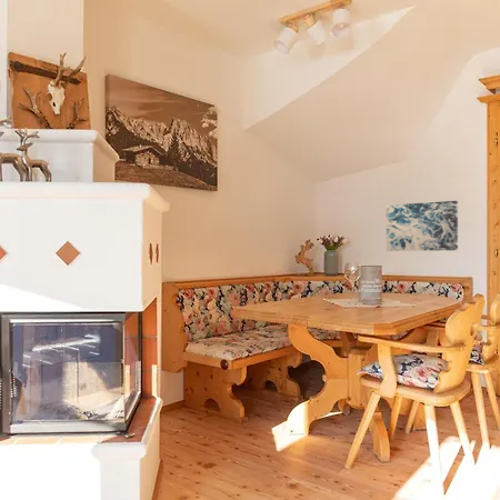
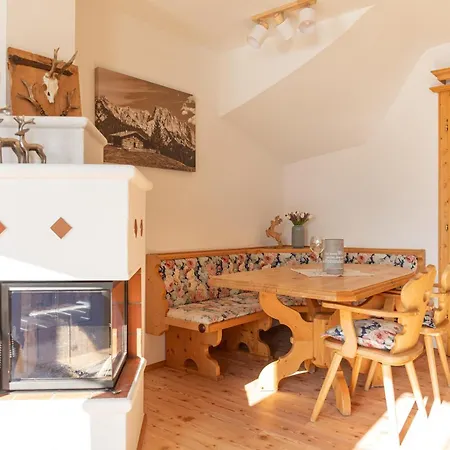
- wall art [386,200,459,252]
